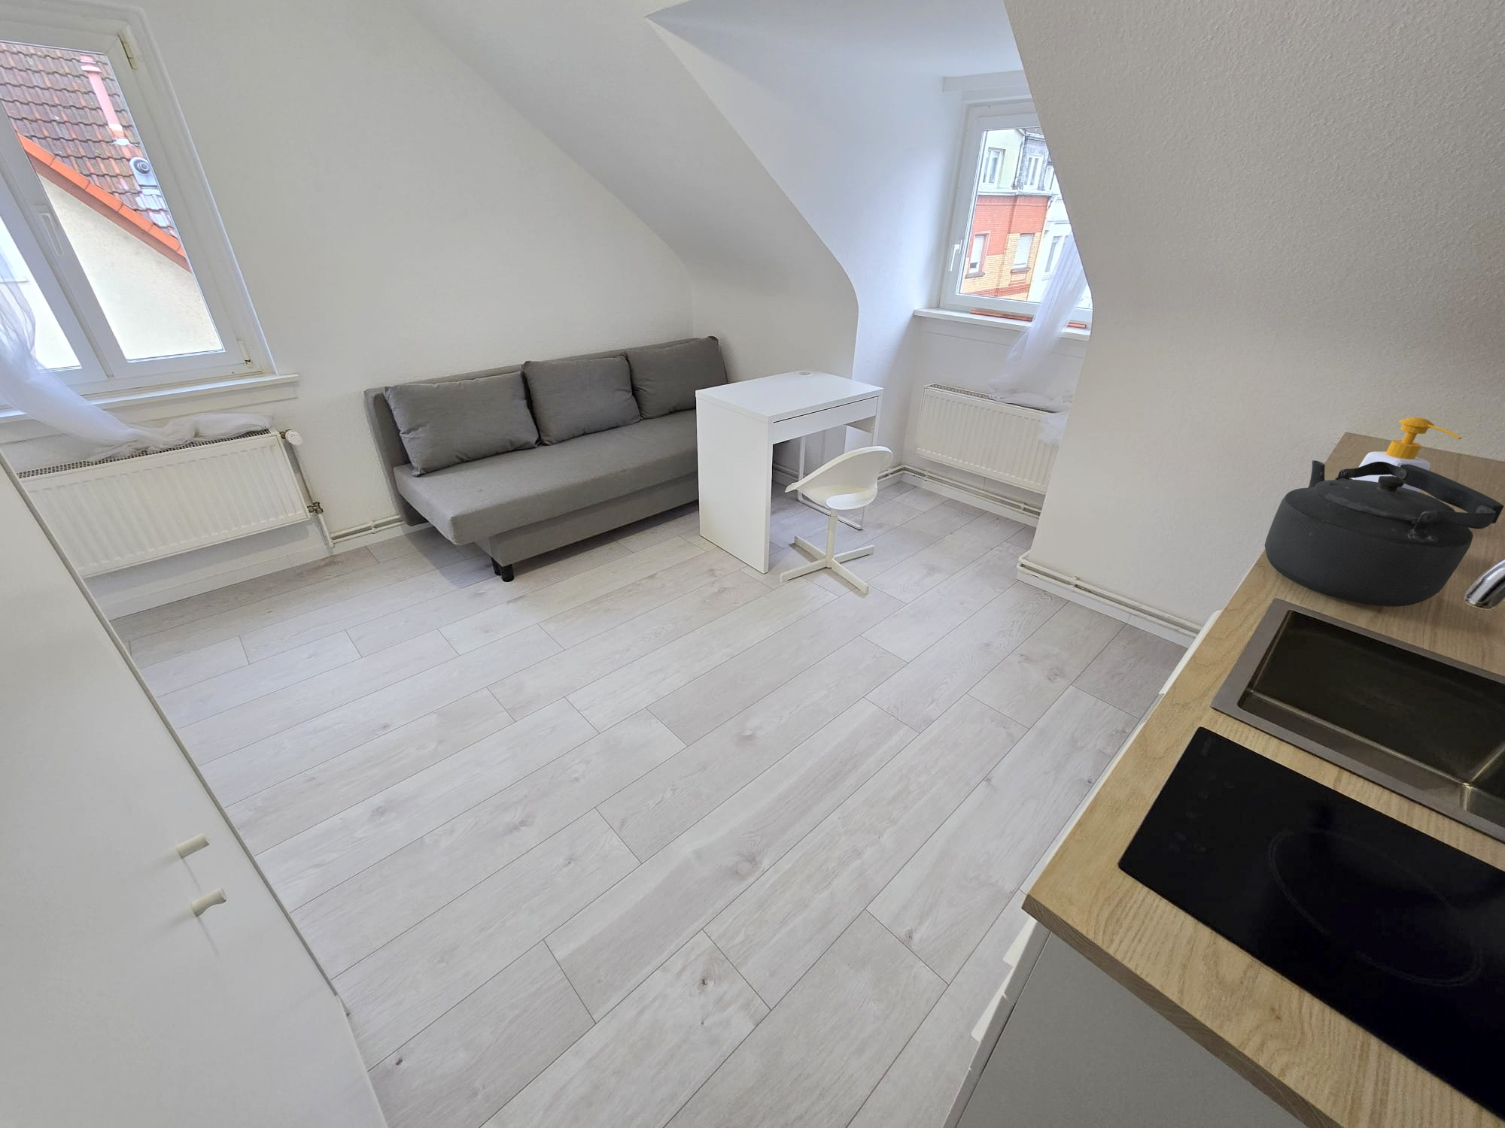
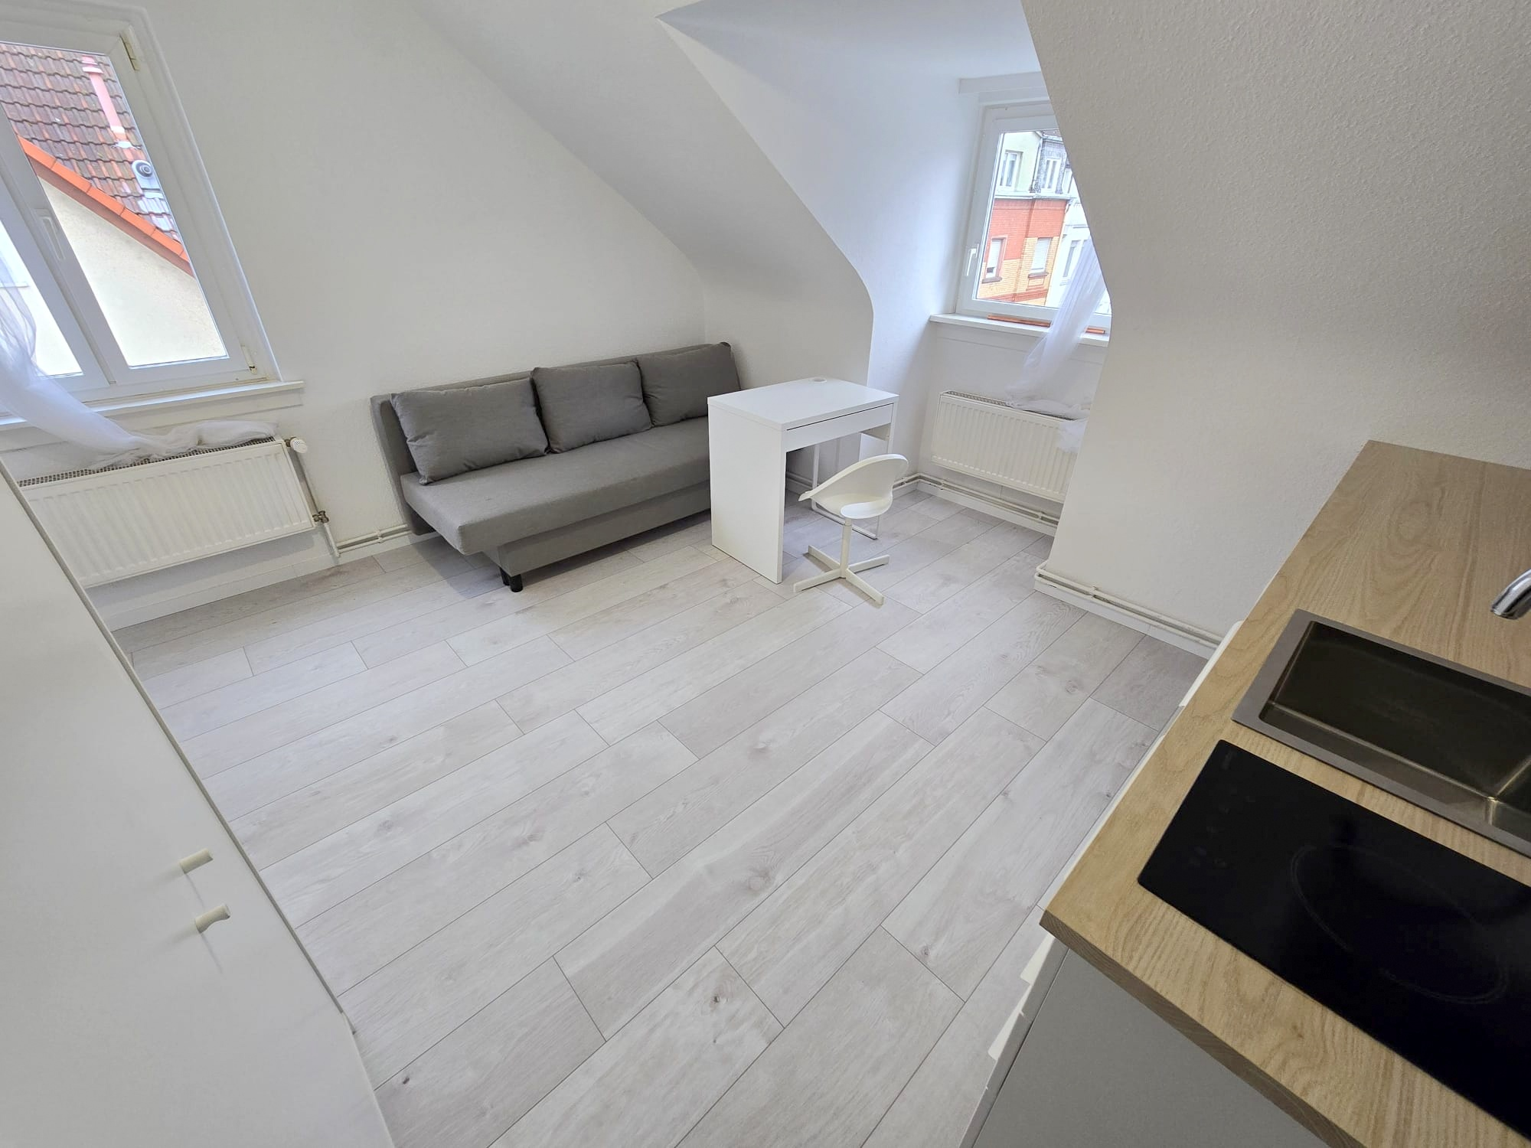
- soap bottle [1353,417,1462,493]
- kettle [1264,460,1504,608]
